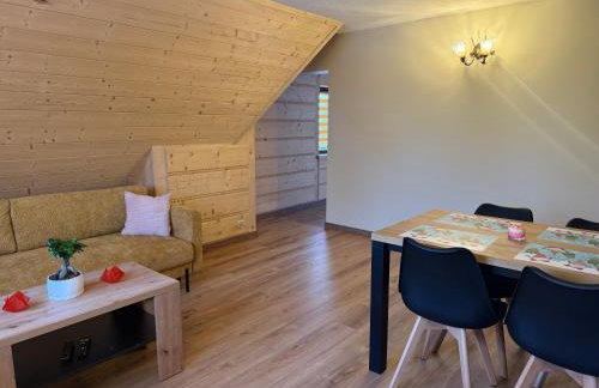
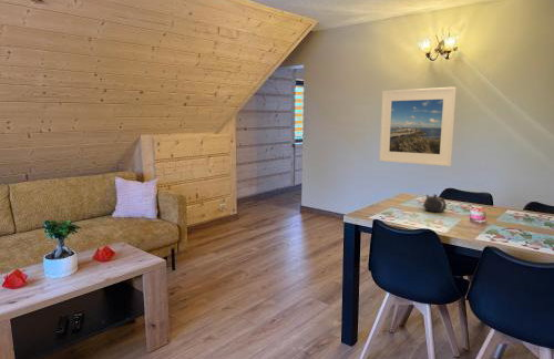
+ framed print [379,86,458,167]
+ teapot [422,193,448,213]
